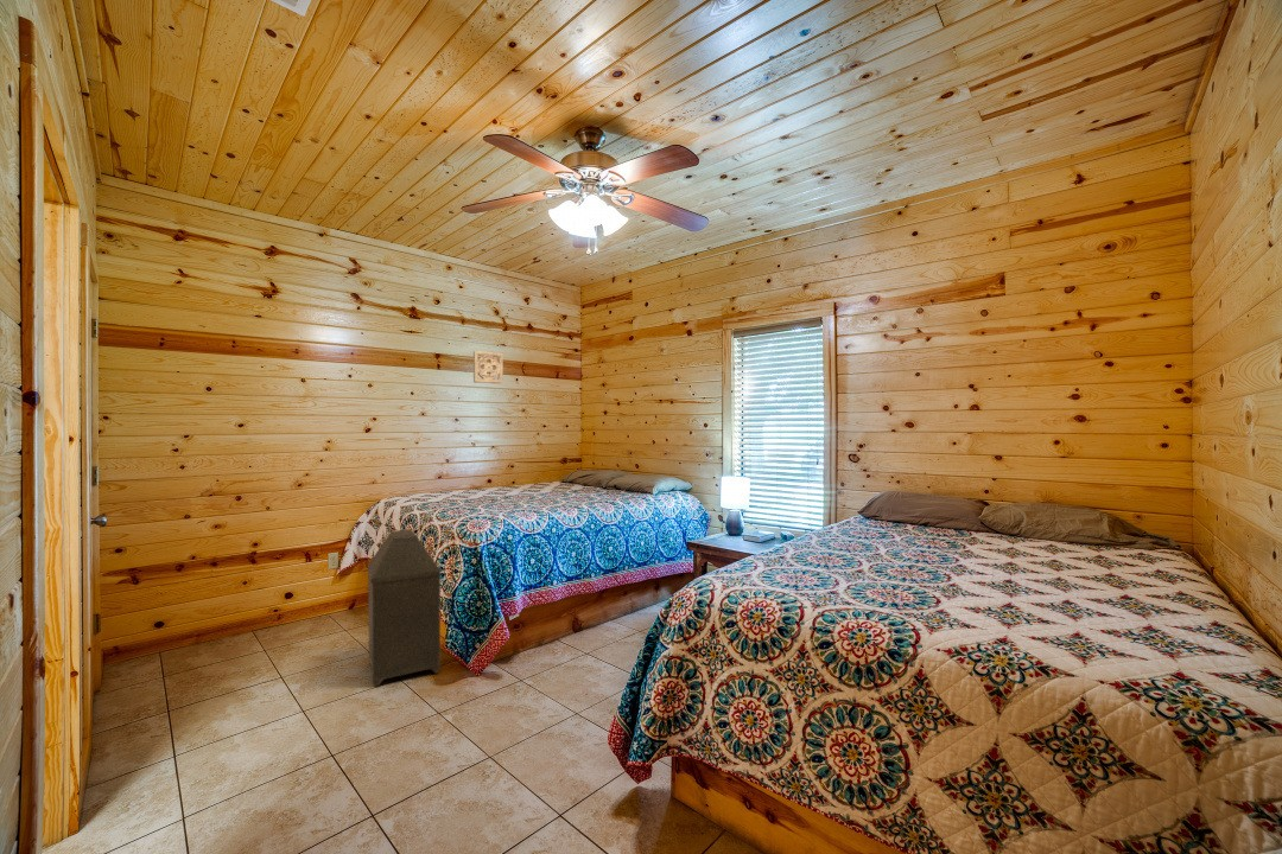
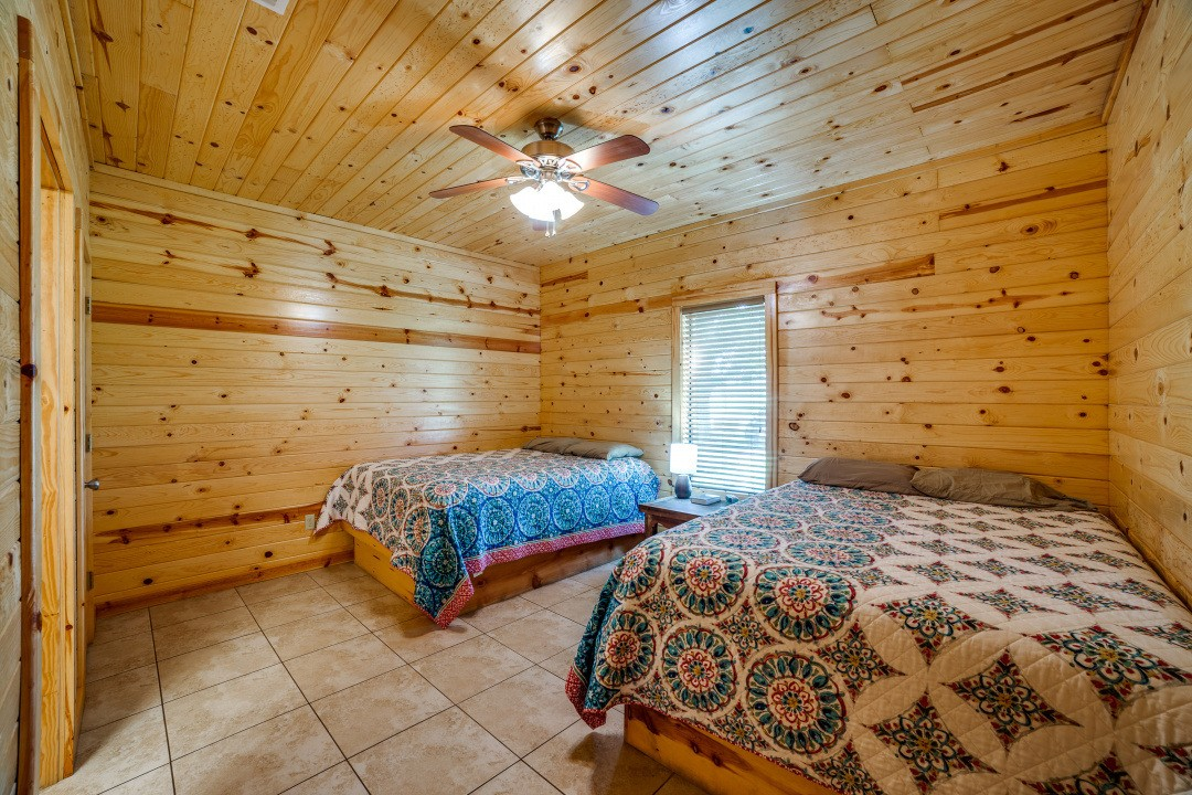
- trash can [366,528,442,688]
- wall ornament [472,350,504,384]
